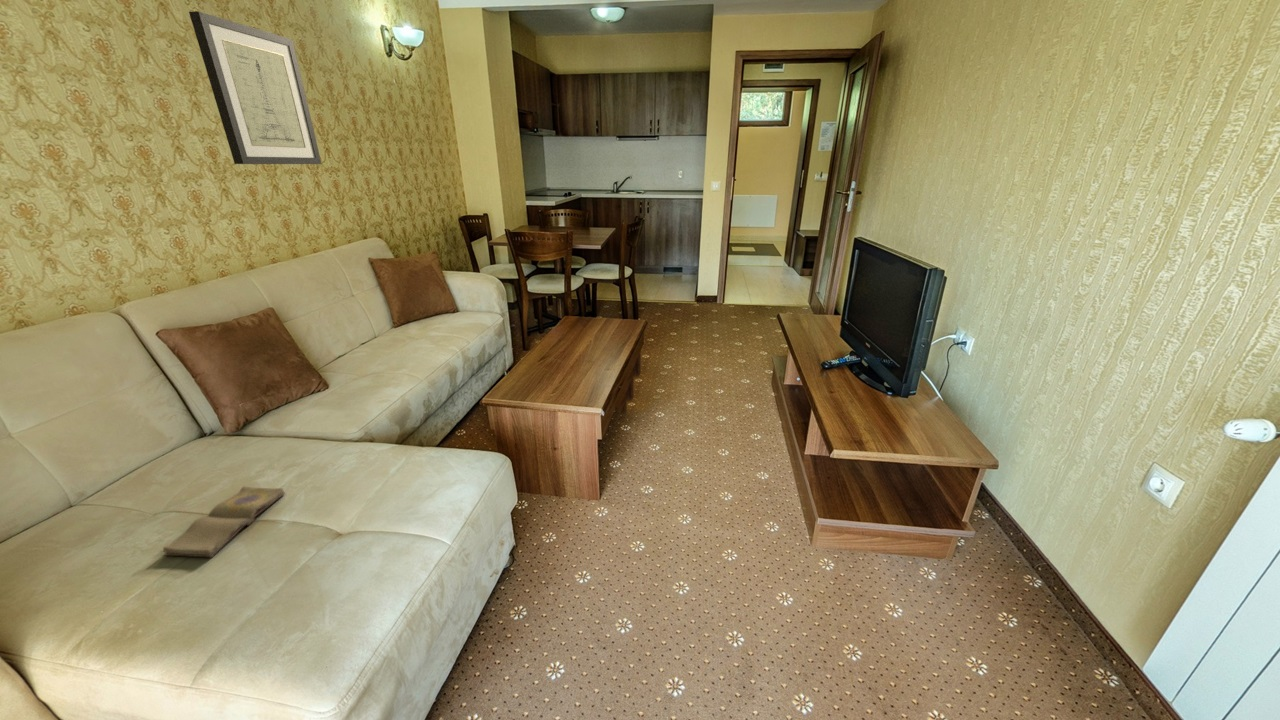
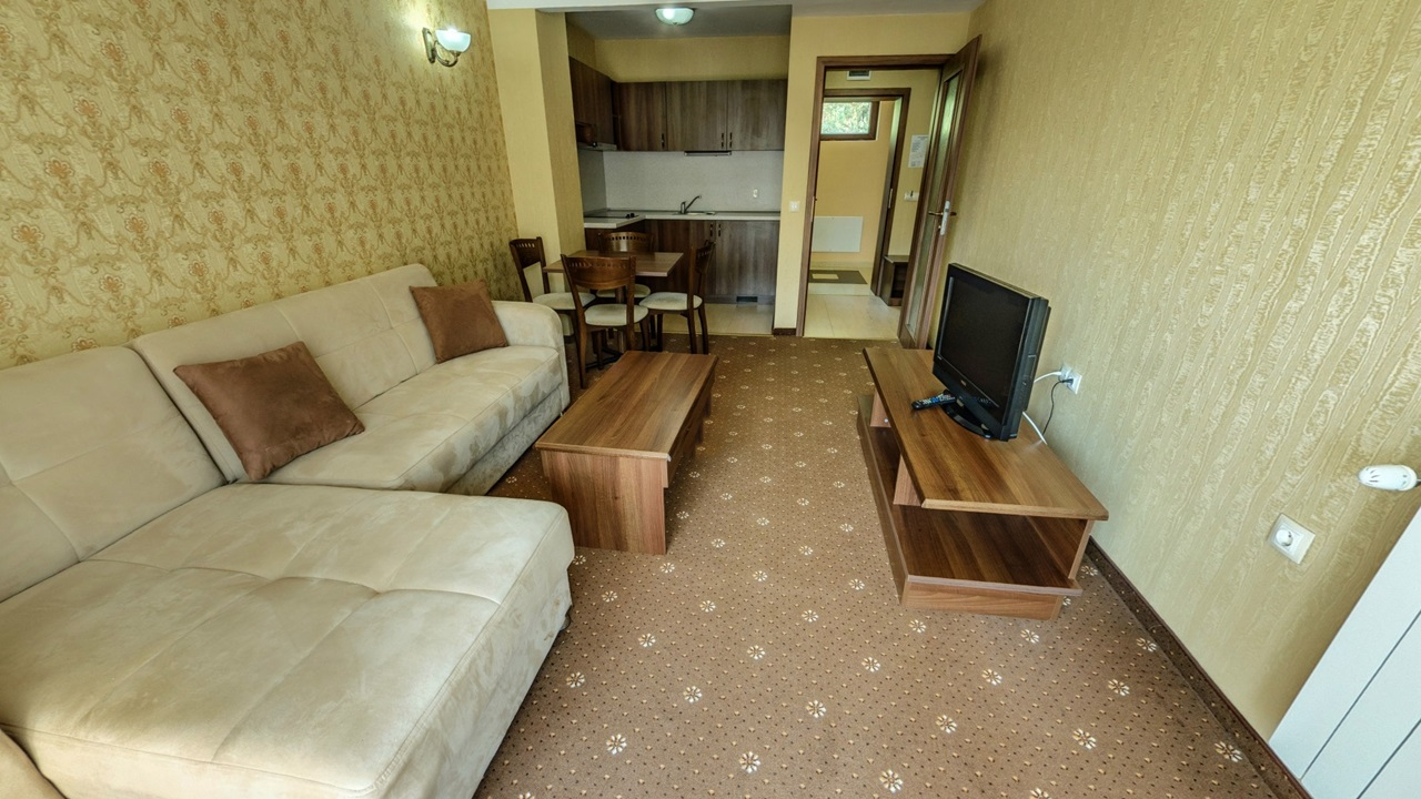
- wall art [188,10,322,165]
- diary [162,485,286,558]
